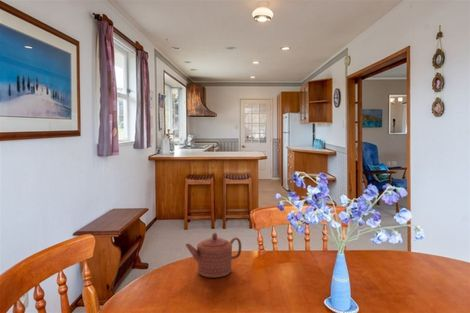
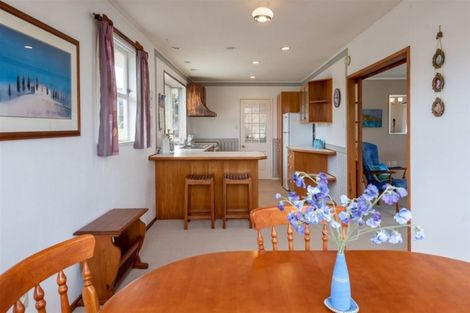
- teapot [184,232,242,278]
